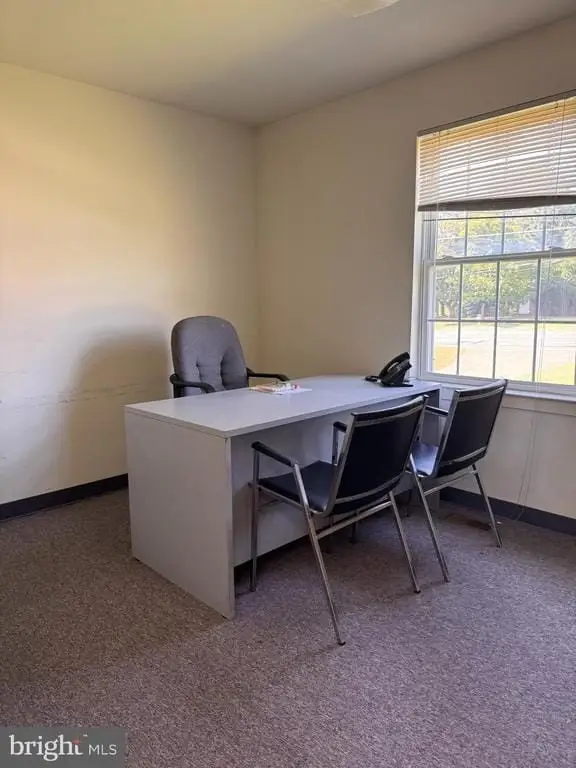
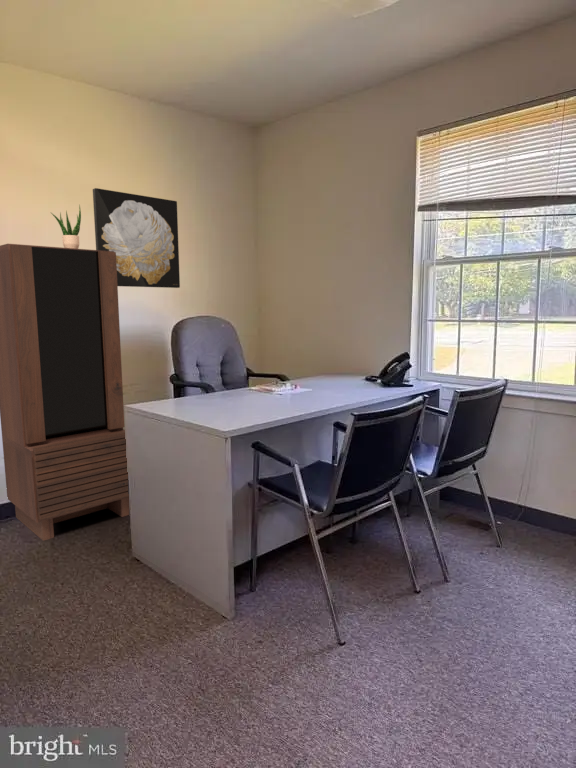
+ wall art [92,187,181,289]
+ bookcase [0,243,130,542]
+ potted plant [50,204,82,249]
